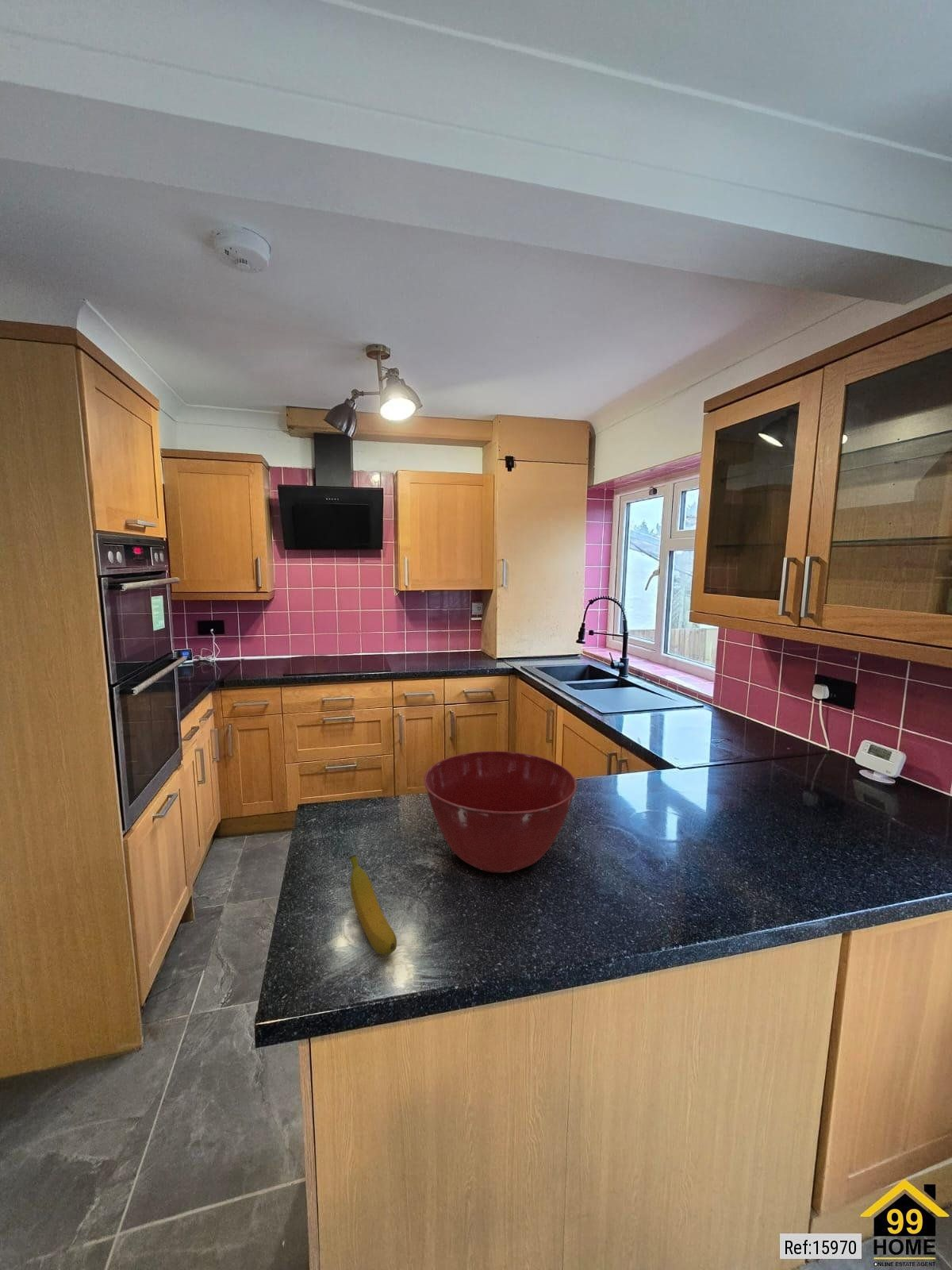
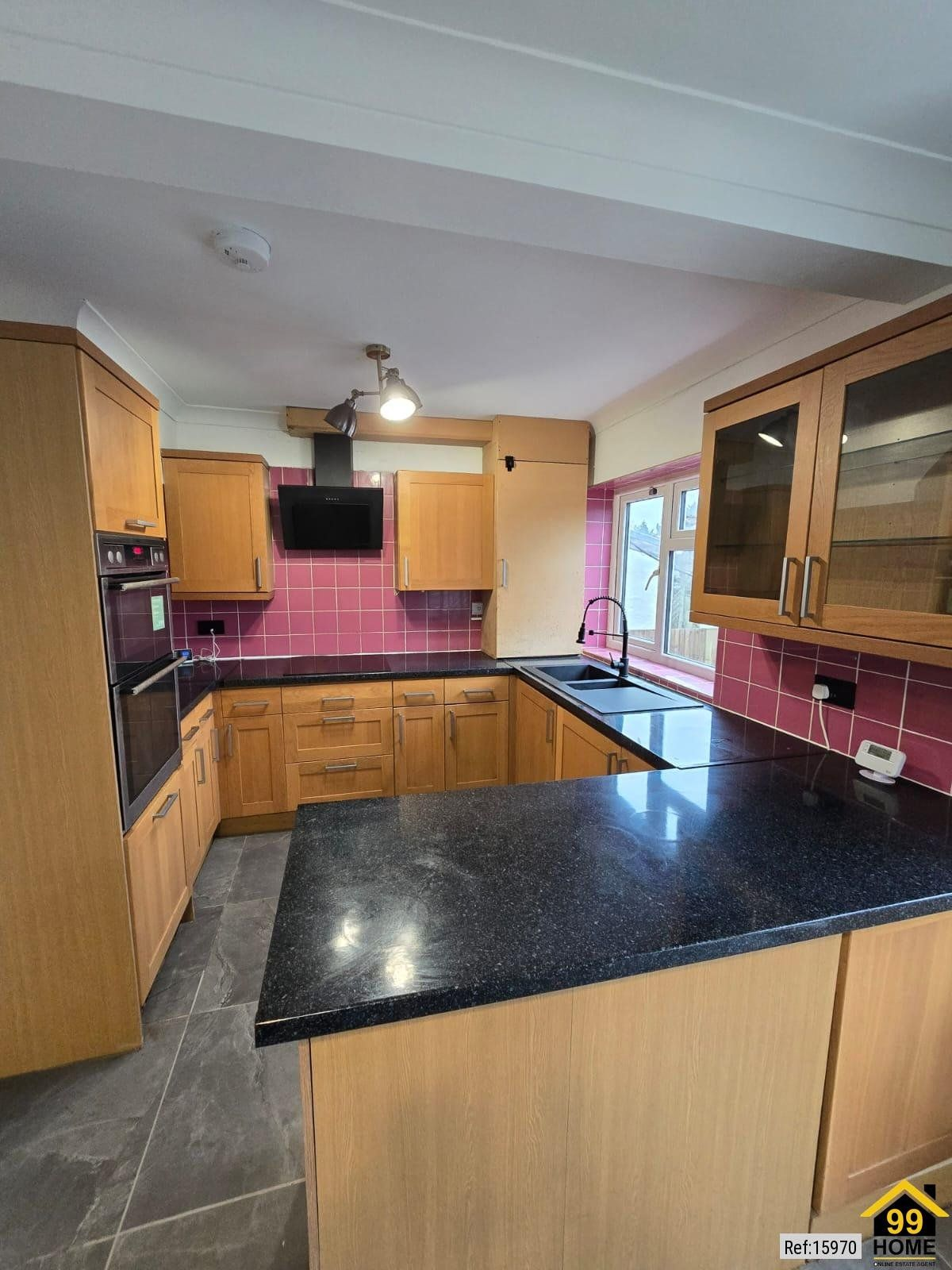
- banana [349,854,397,955]
- mixing bowl [423,750,578,874]
